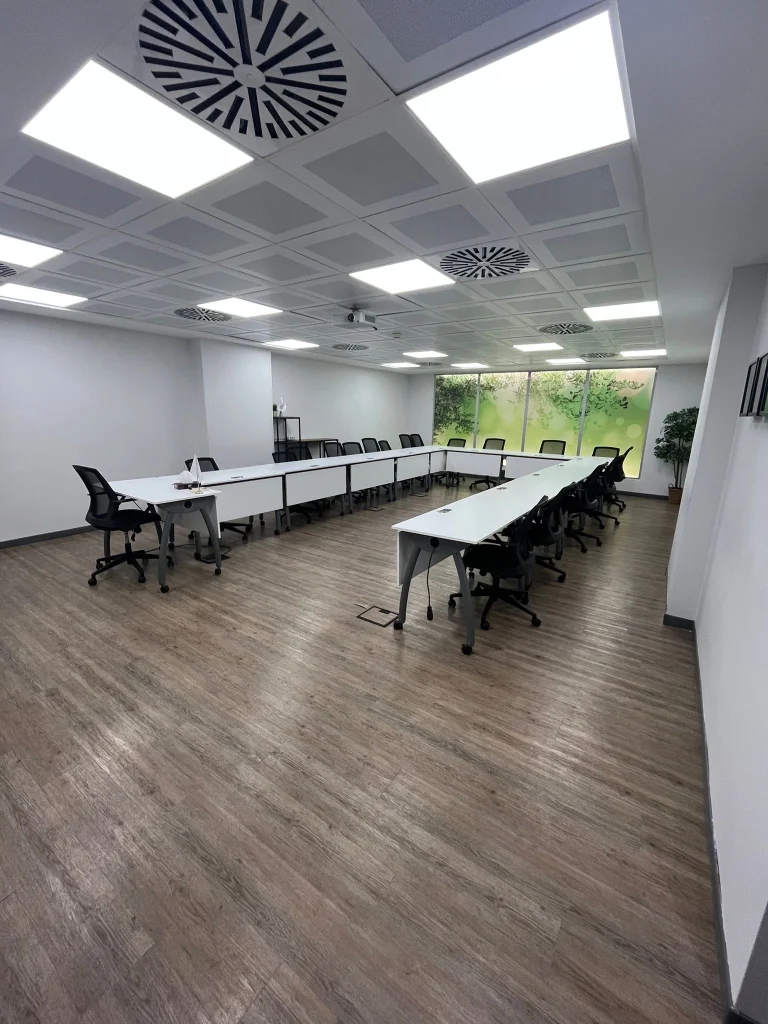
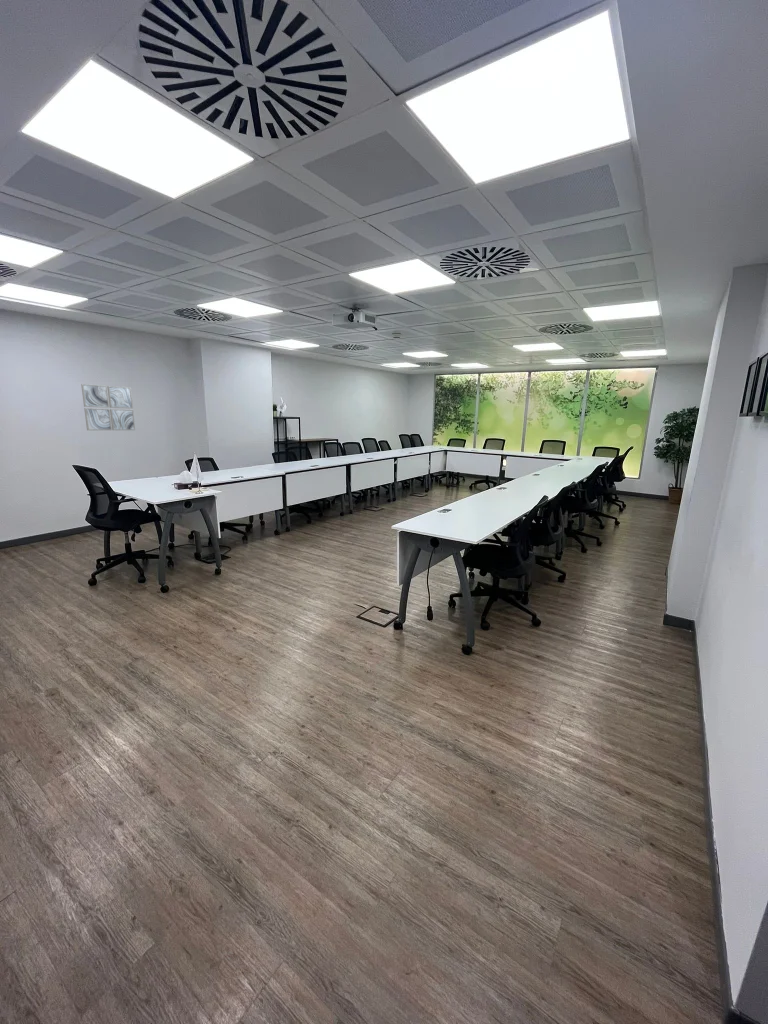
+ wall art [80,383,136,431]
